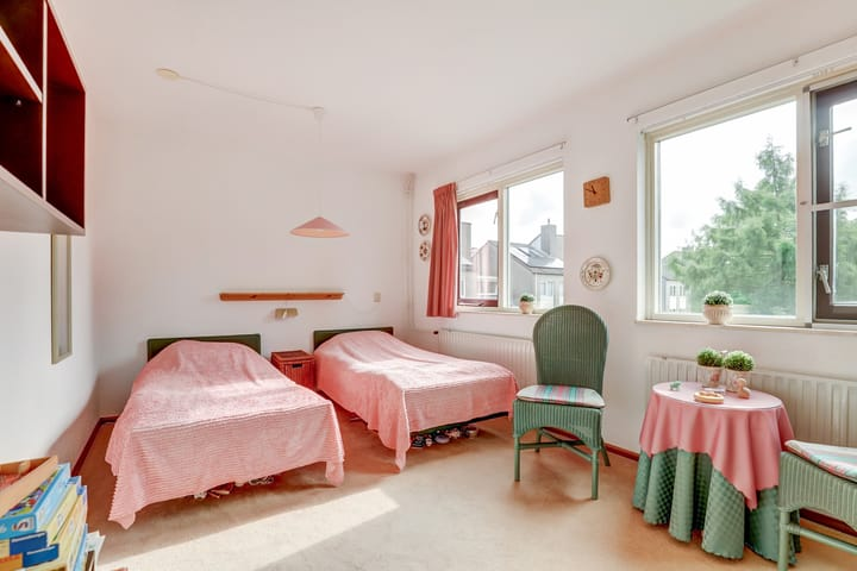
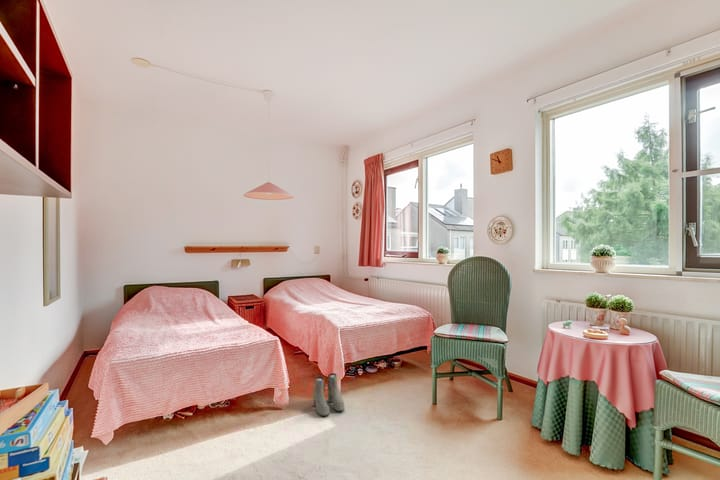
+ boots [312,372,346,417]
